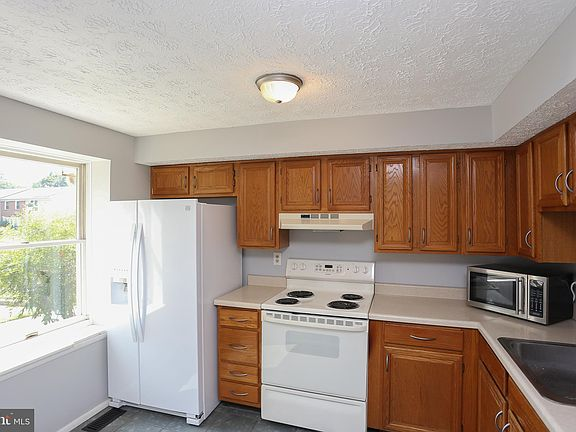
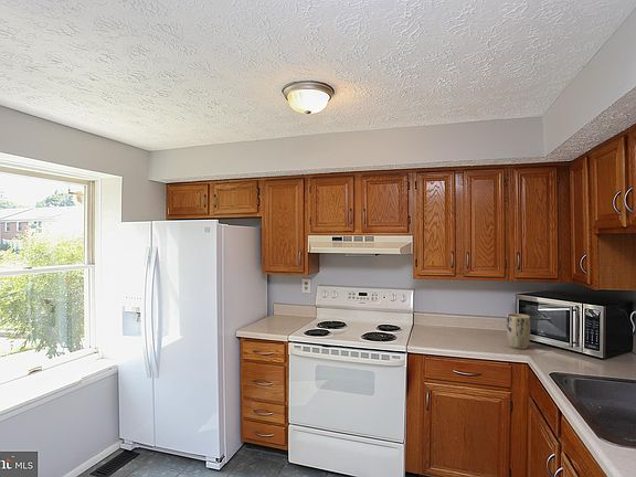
+ plant pot [506,312,531,350]
